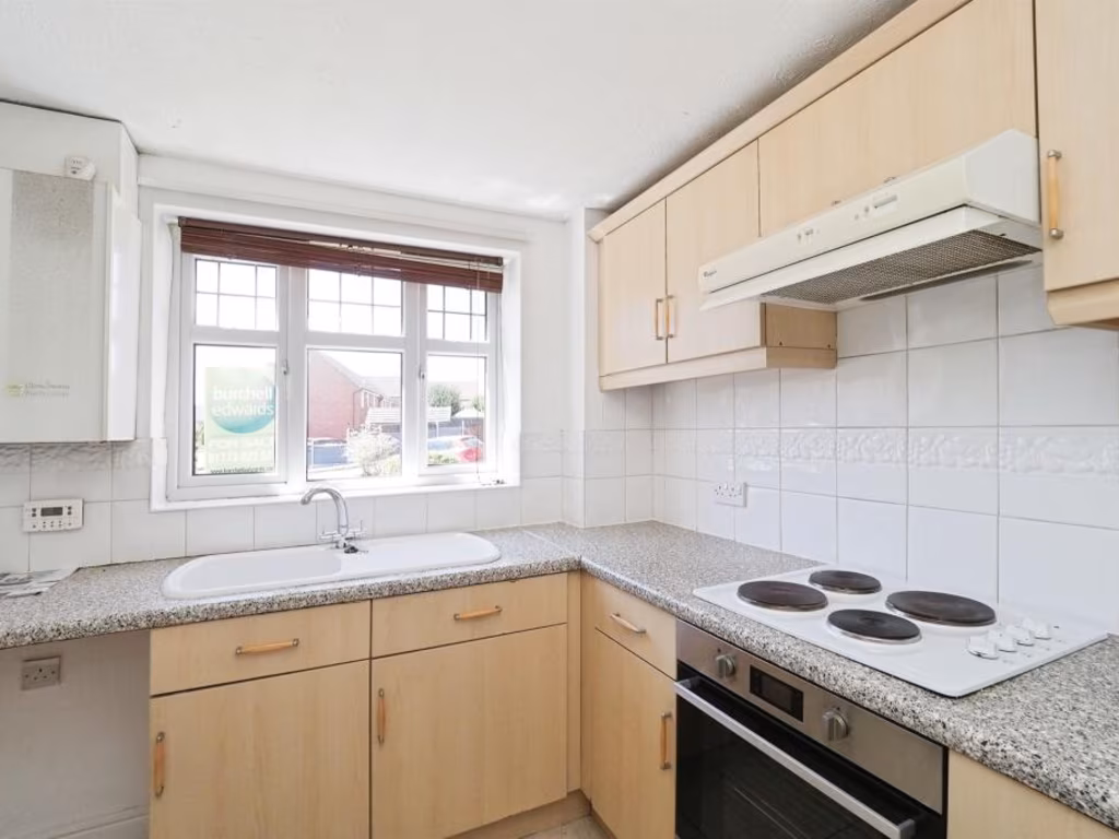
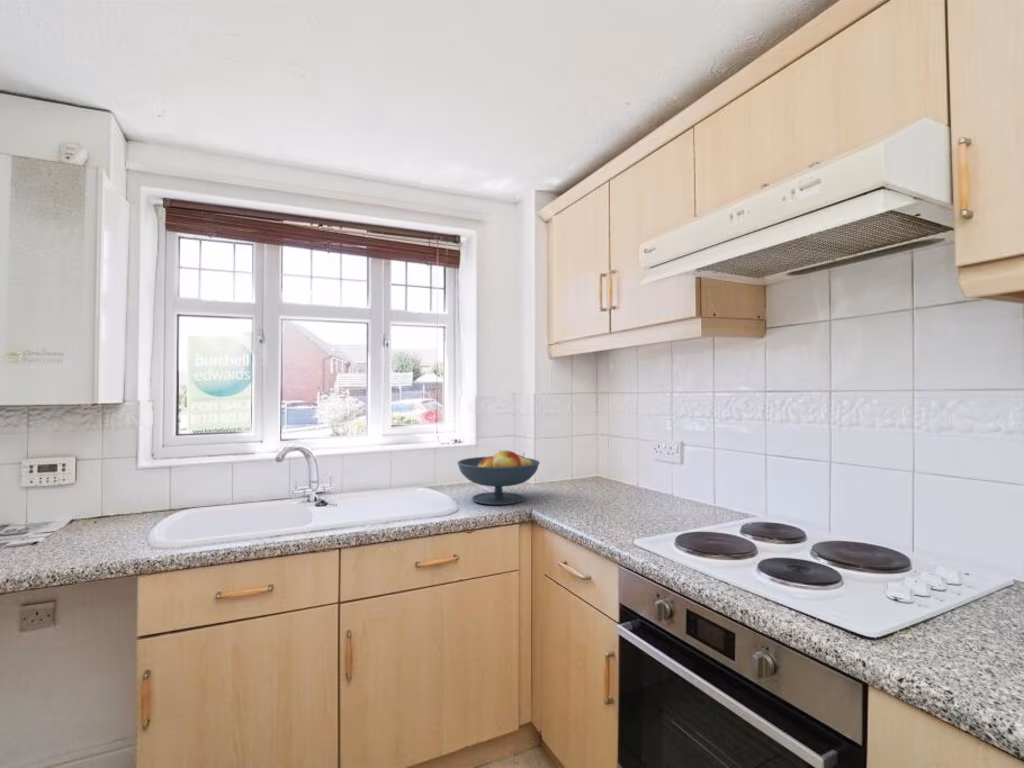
+ fruit bowl [456,449,541,506]
